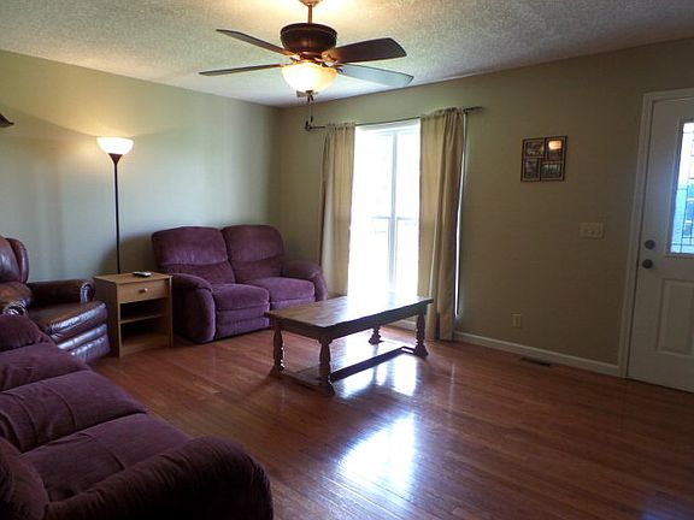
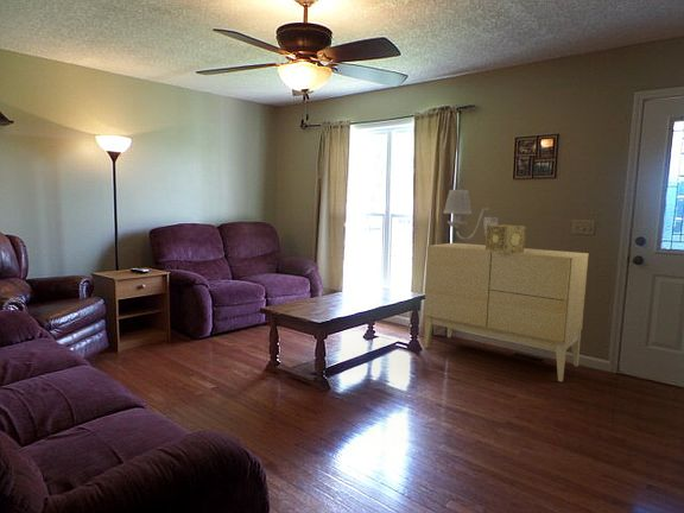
+ wall sconce [443,189,499,241]
+ decorative box [484,223,526,253]
+ sideboard [423,242,590,382]
